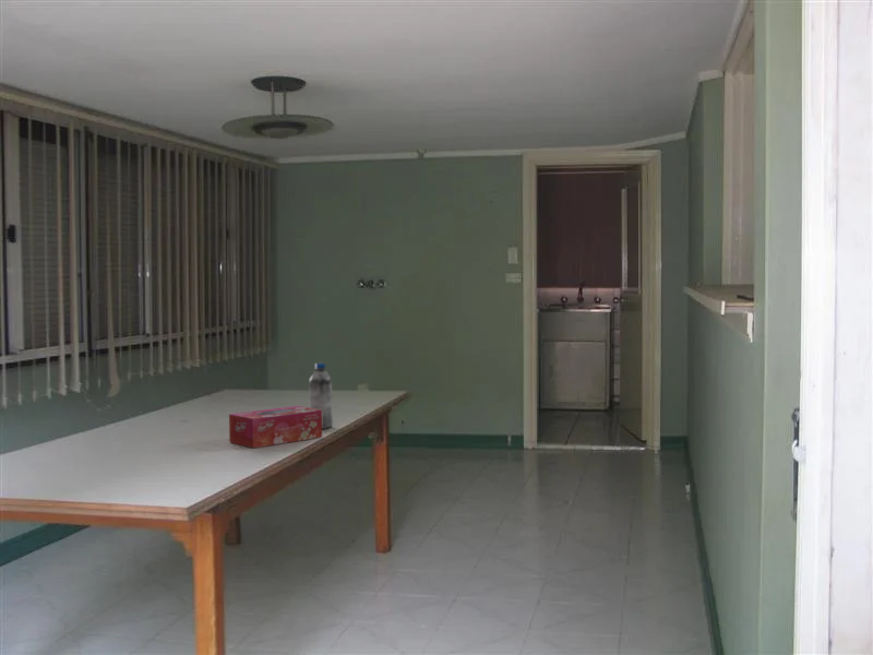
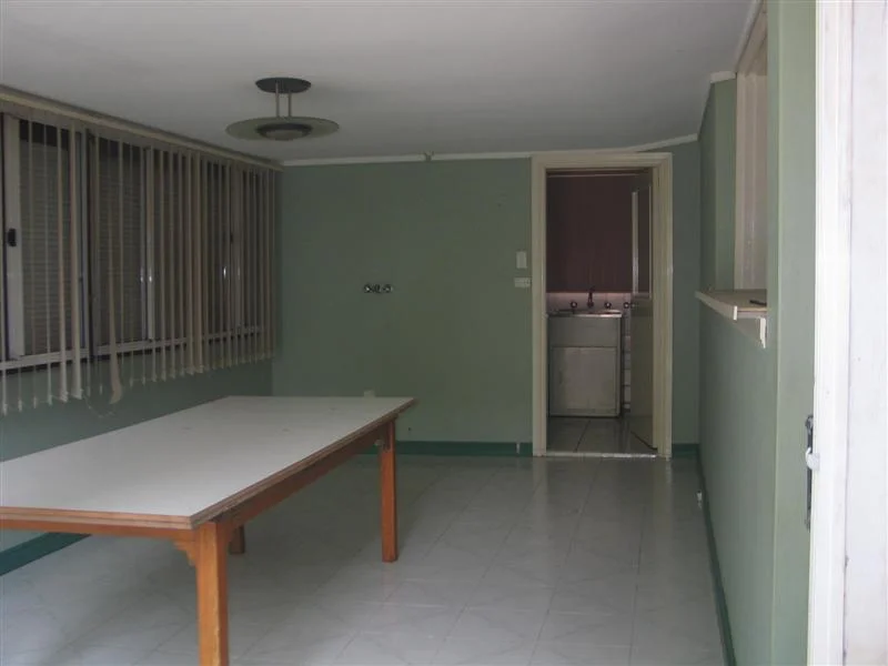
- tissue box [228,405,323,449]
- water bottle [308,362,334,430]
